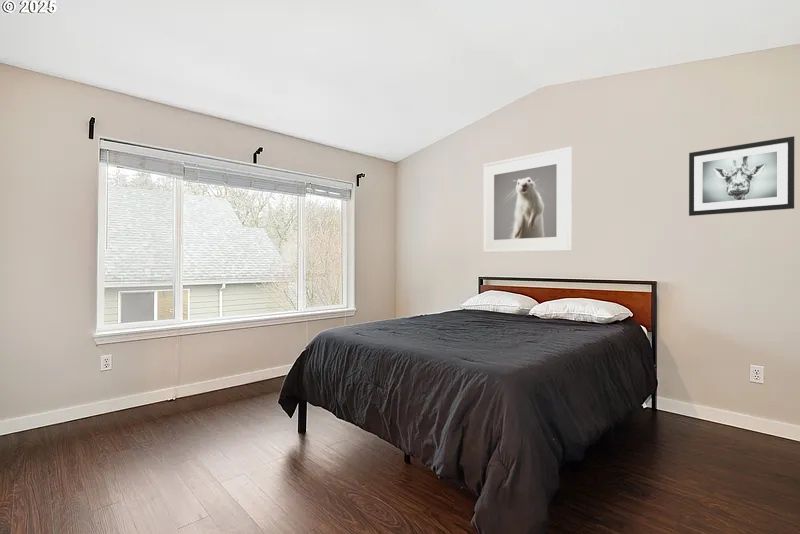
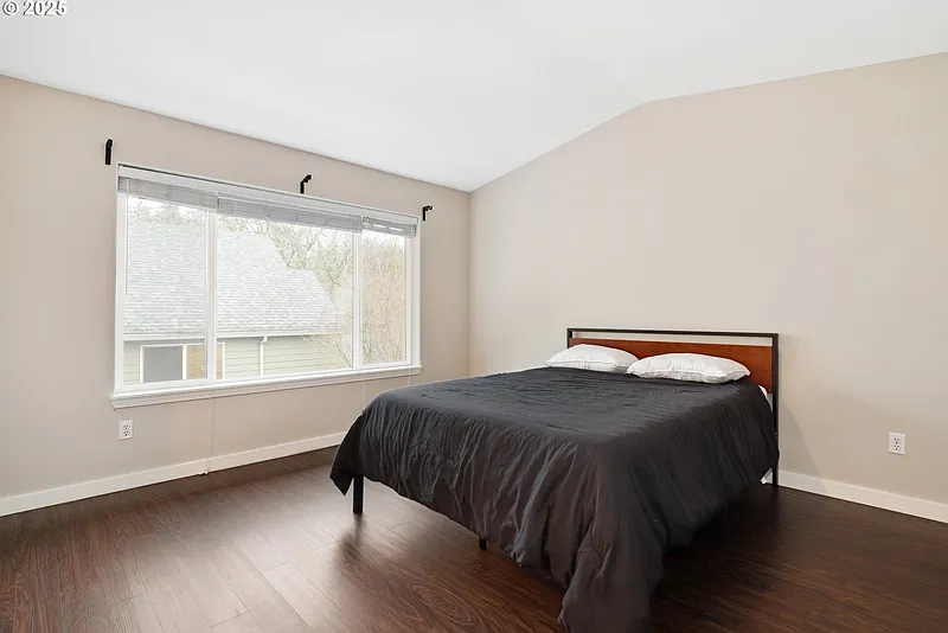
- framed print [482,146,573,254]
- wall art [688,135,795,217]
